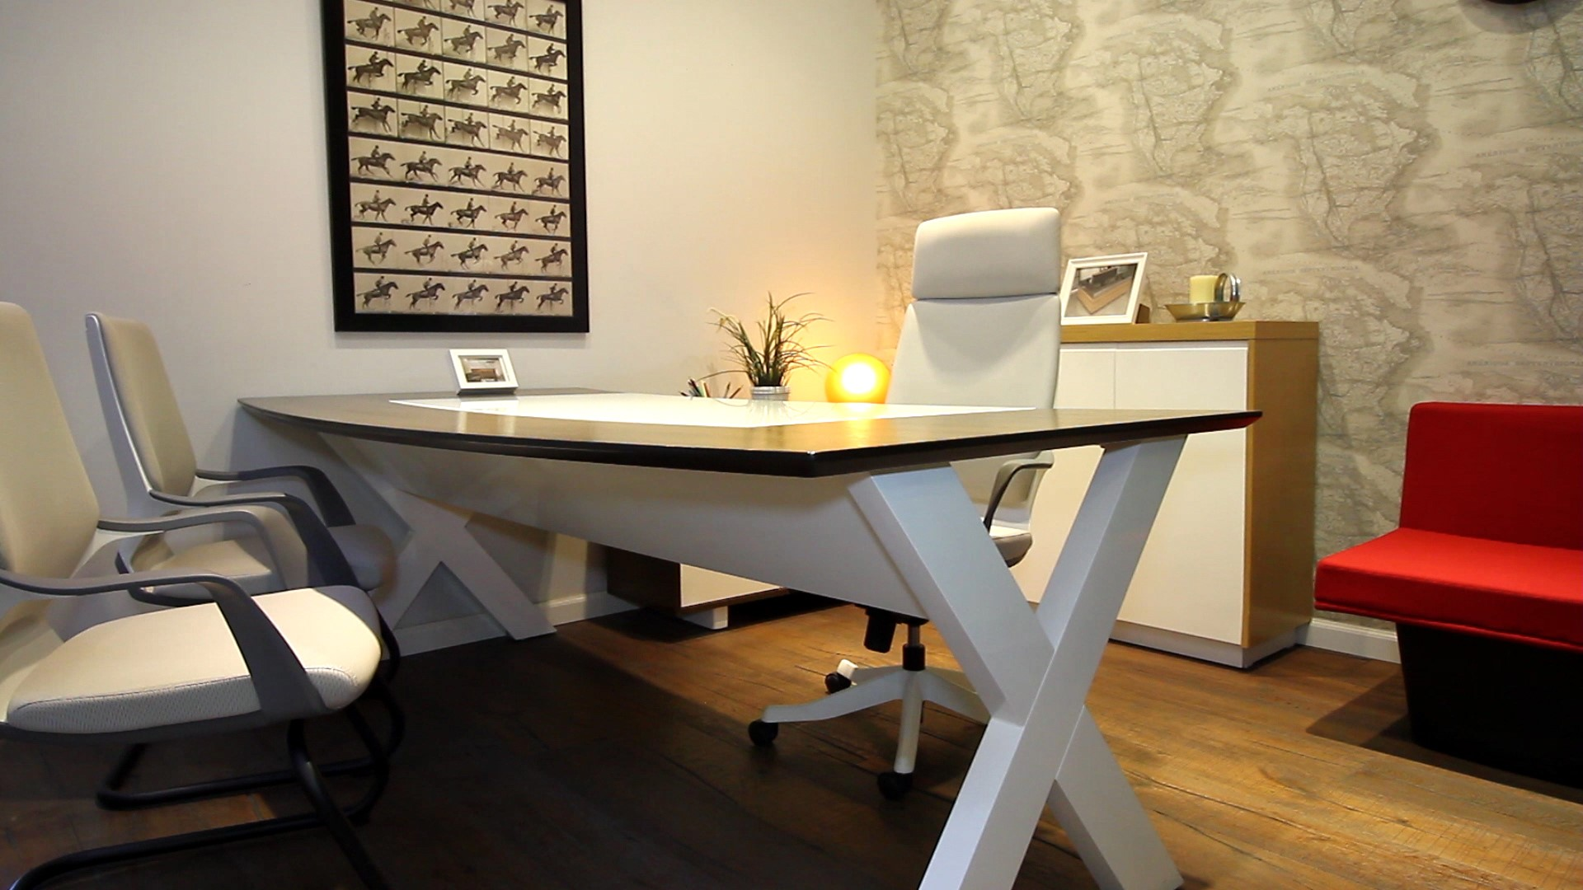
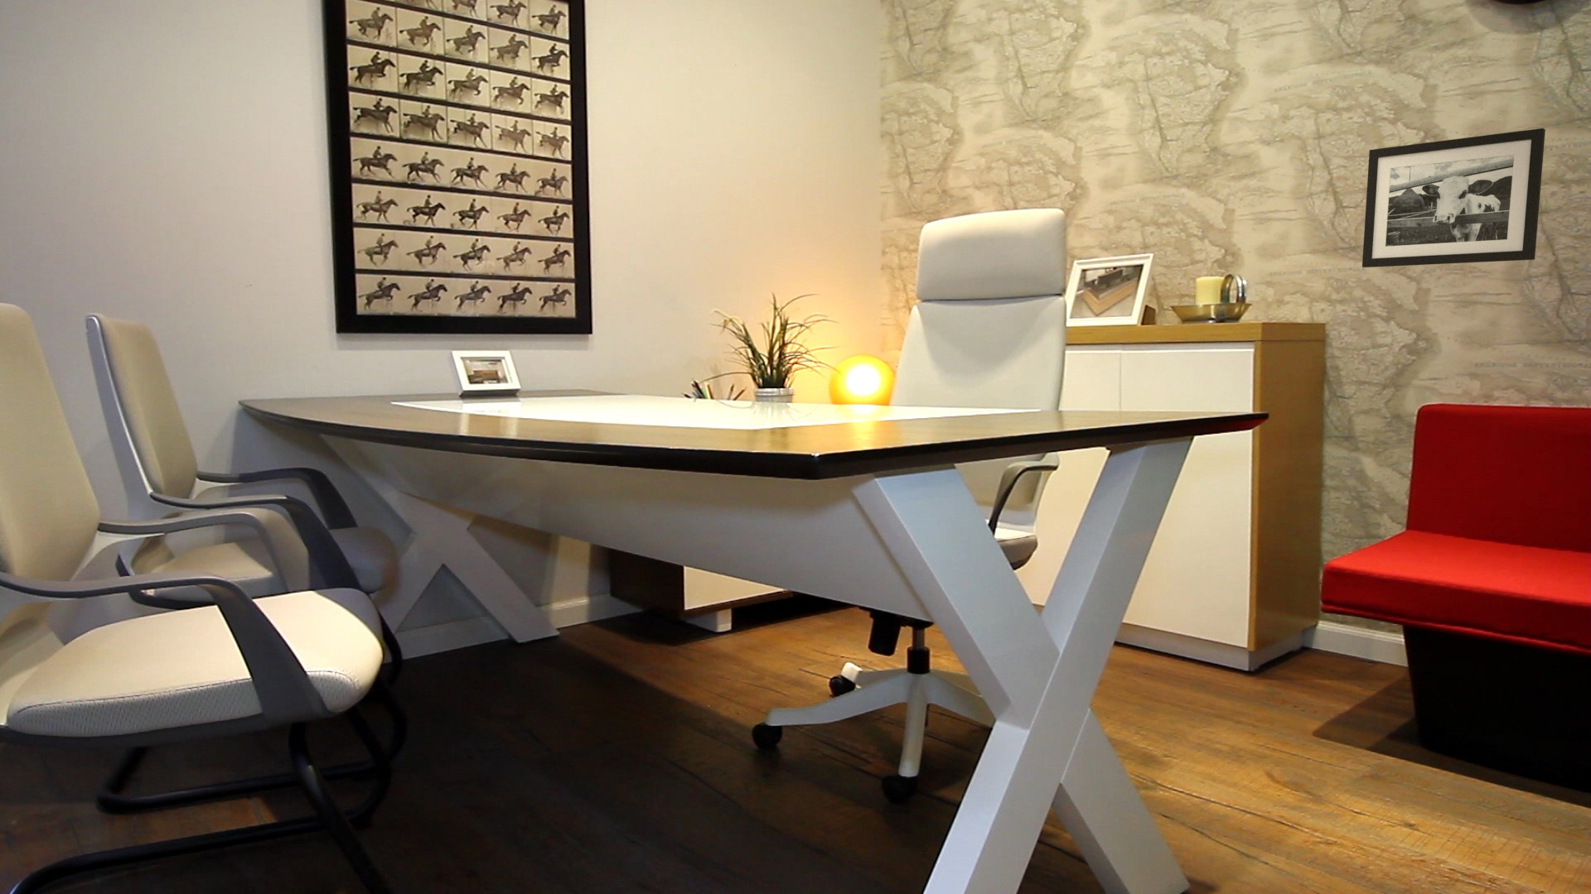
+ picture frame [1362,128,1546,269]
